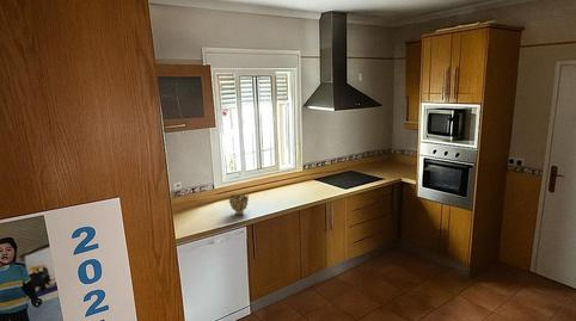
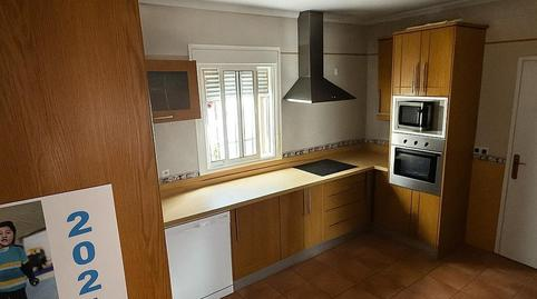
- decorative bowl [227,192,250,216]
